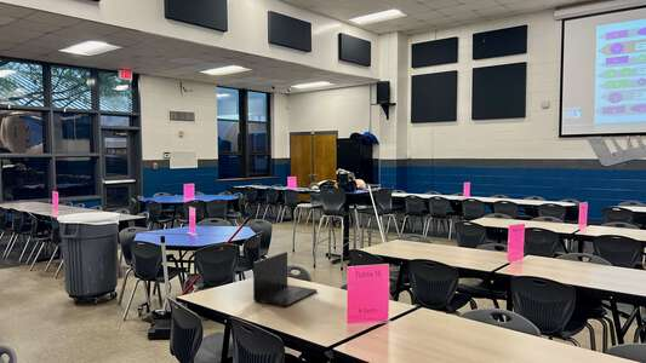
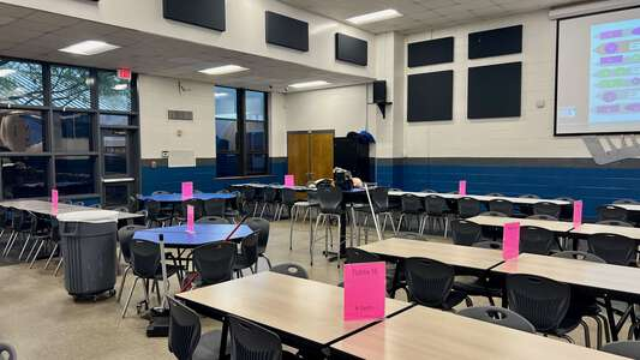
- laptop [252,250,319,307]
